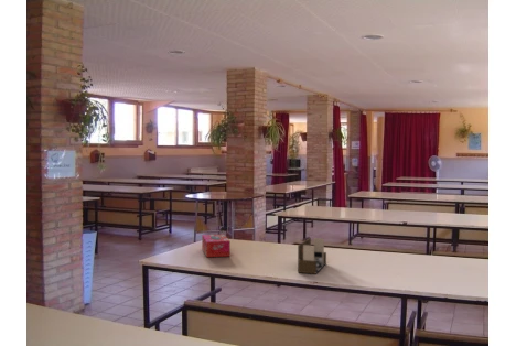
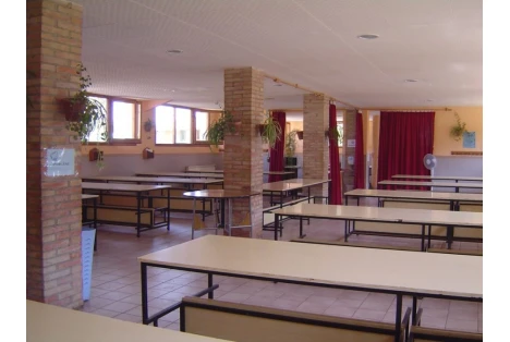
- tissue box [201,234,232,258]
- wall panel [297,237,327,275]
